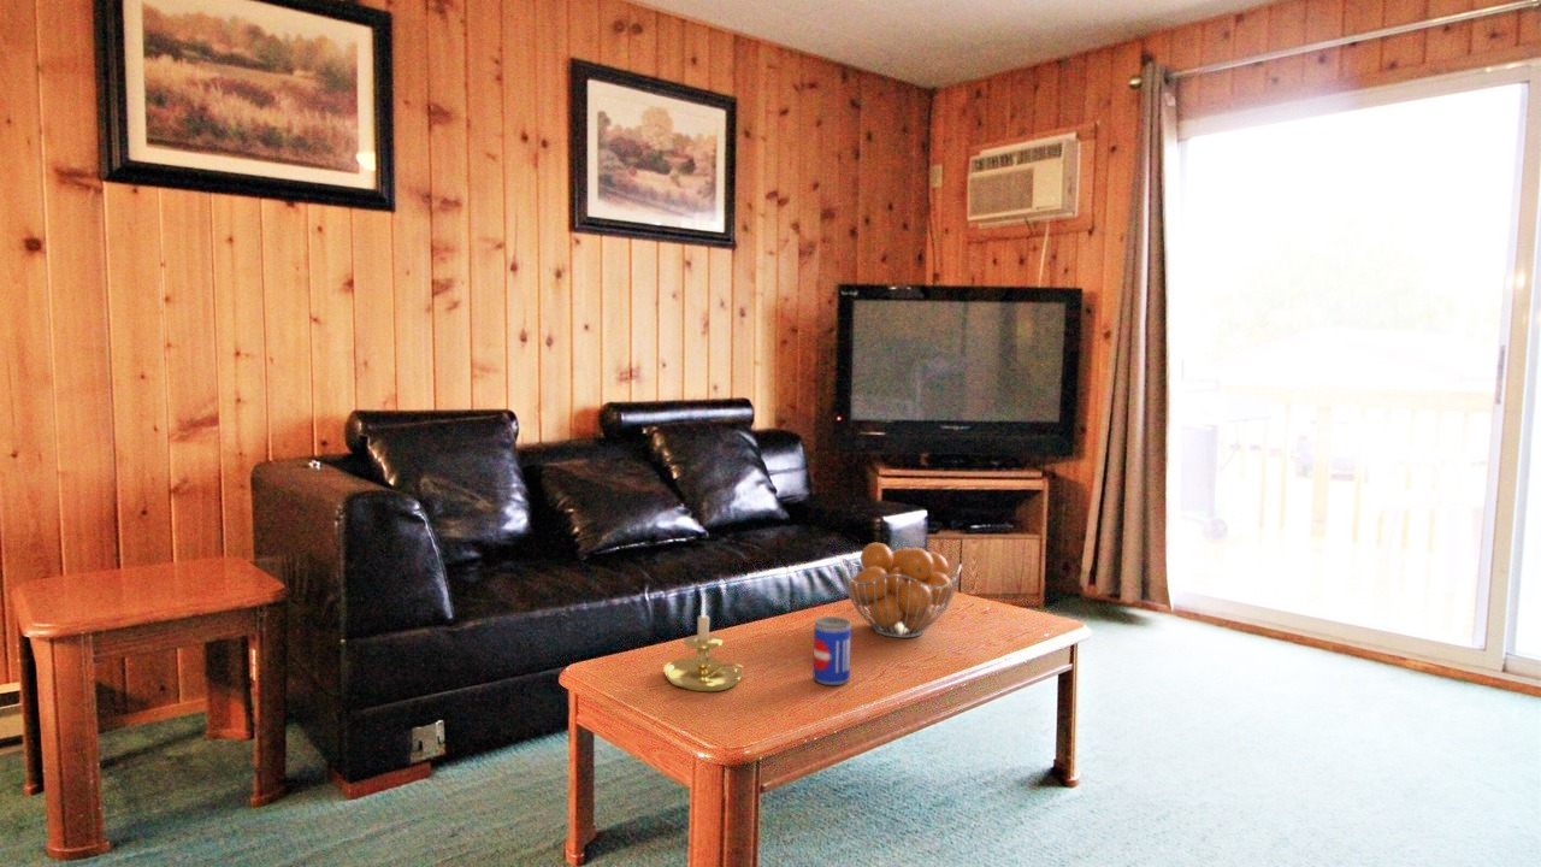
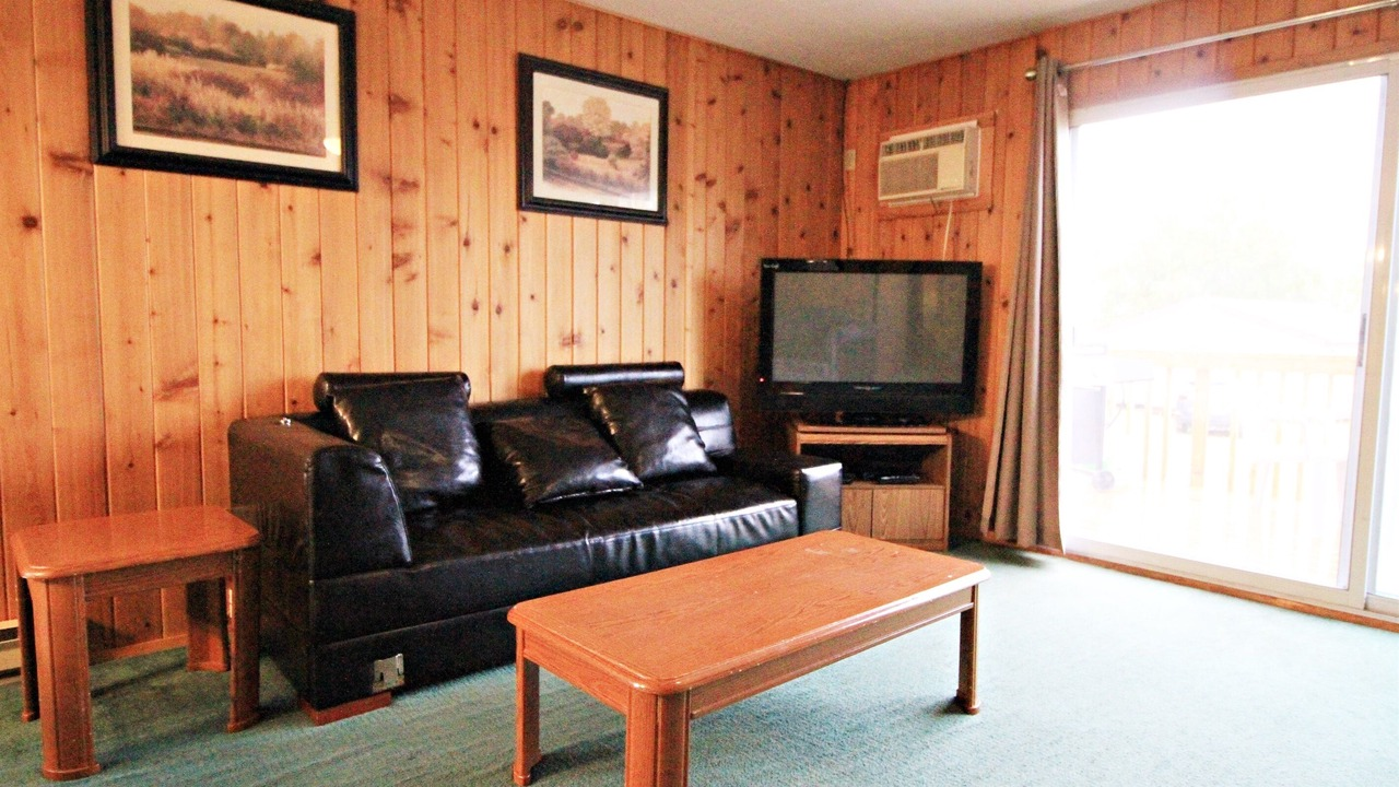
- fruit basket [839,542,963,639]
- beer can [813,615,852,686]
- candle holder [662,592,744,692]
